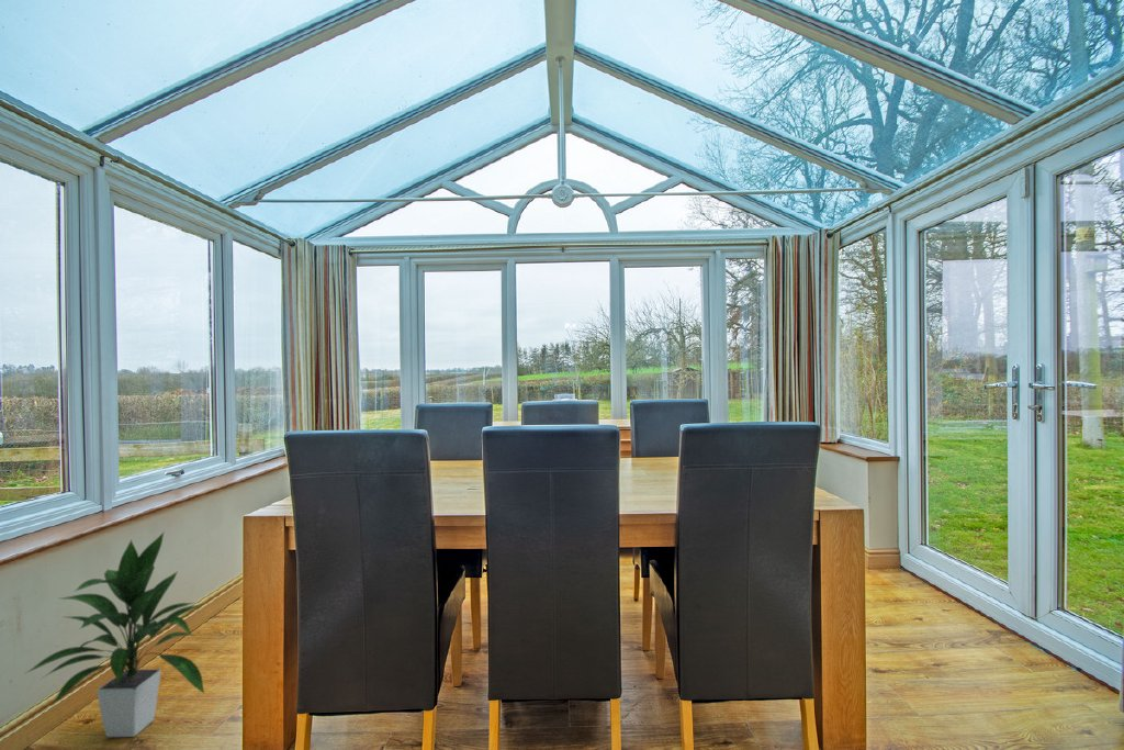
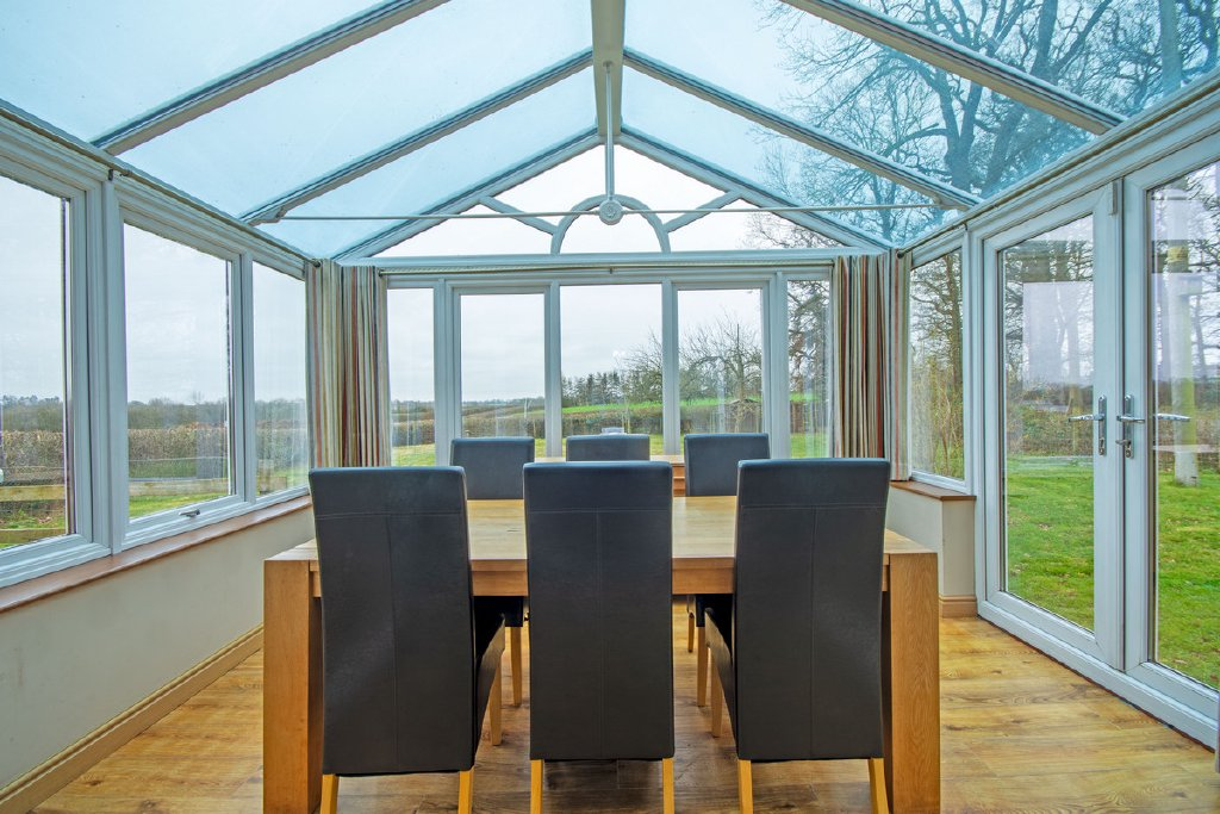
- indoor plant [25,530,205,738]
